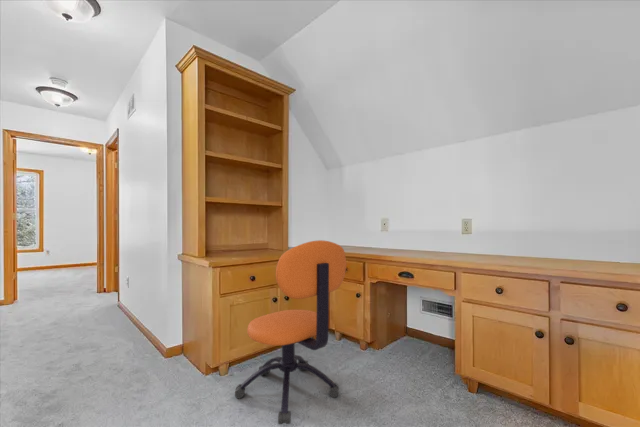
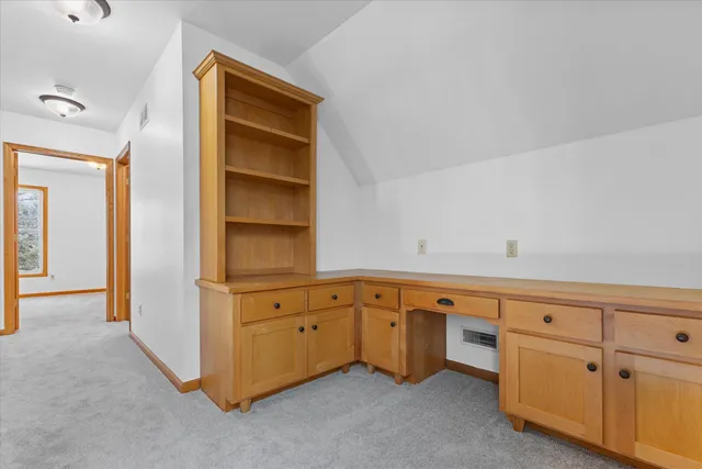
- office chair [234,239,347,425]
